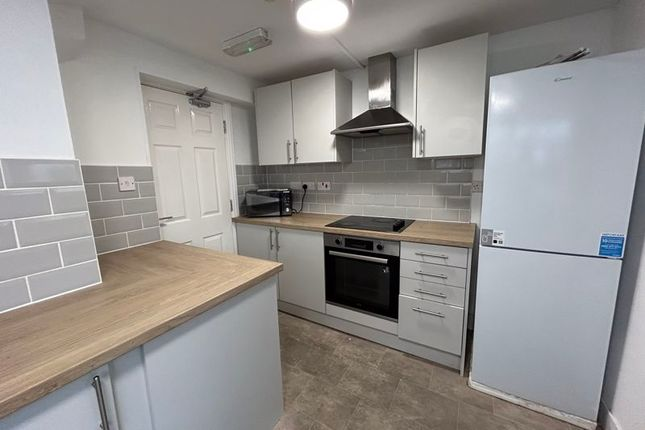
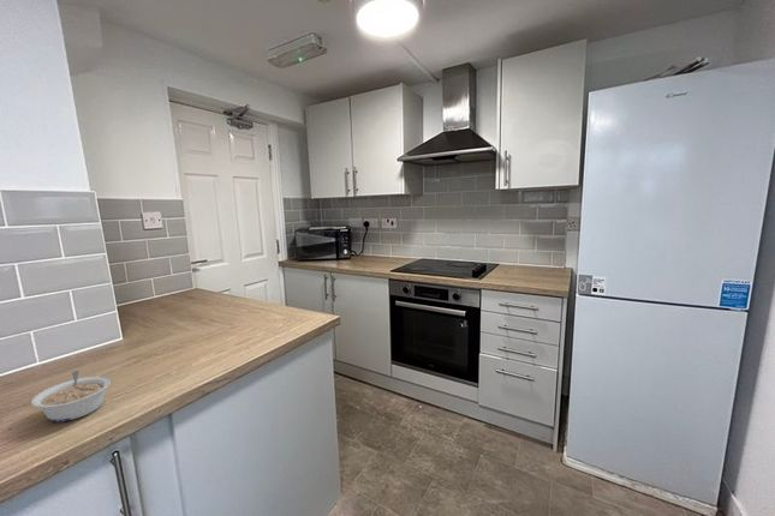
+ legume [30,370,112,422]
